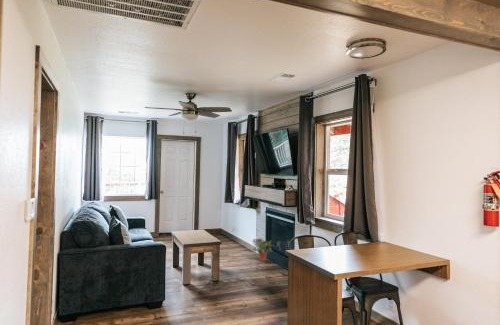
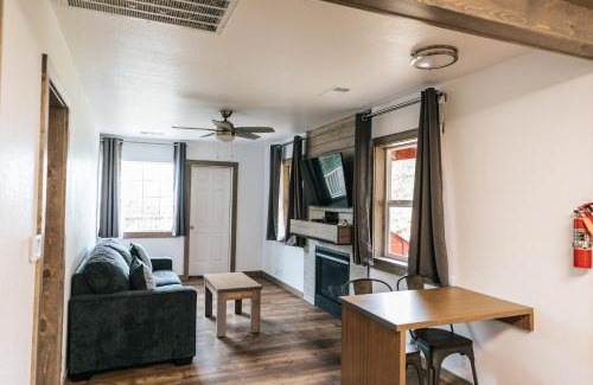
- potted plant [251,237,273,262]
